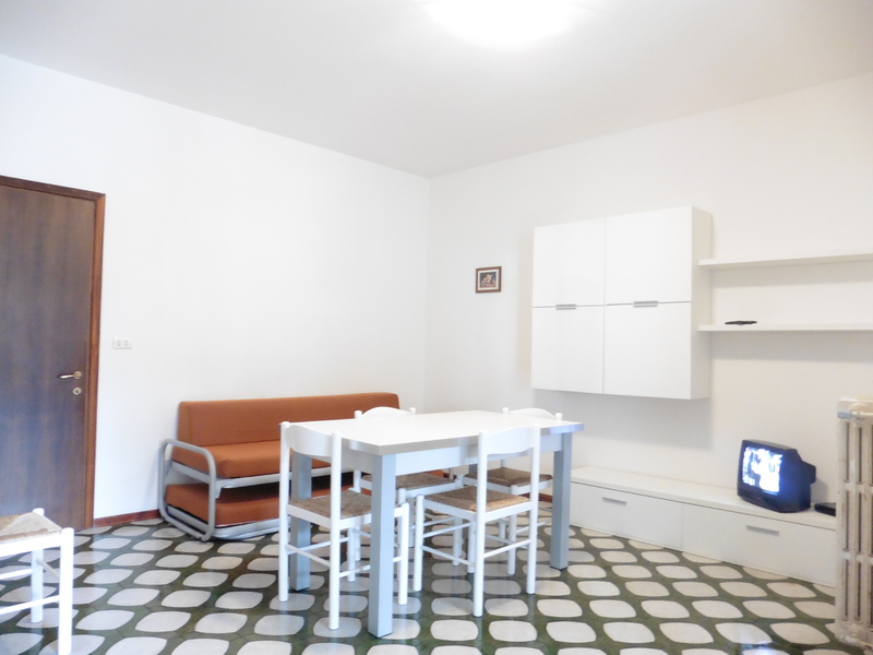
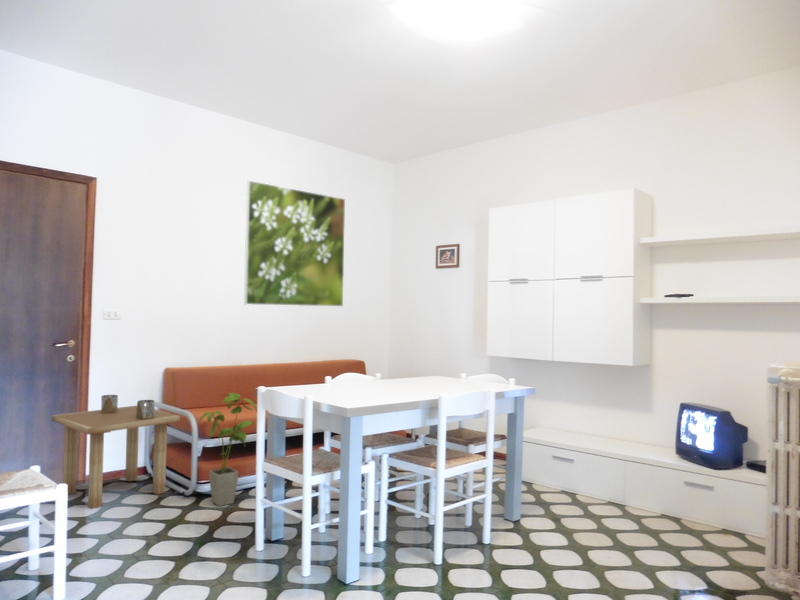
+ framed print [243,180,346,307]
+ house plant [199,392,258,507]
+ side table [51,394,181,510]
